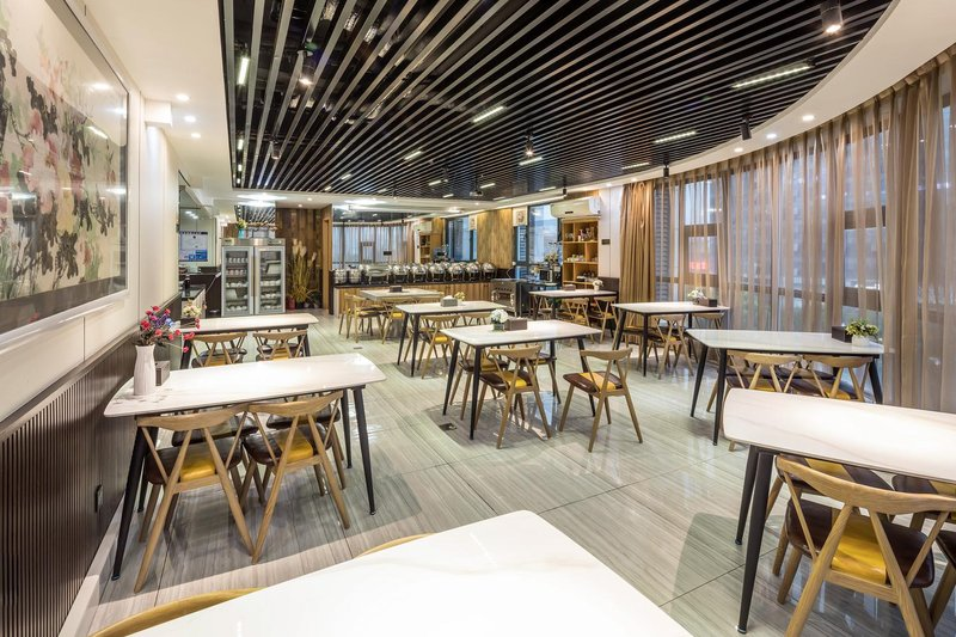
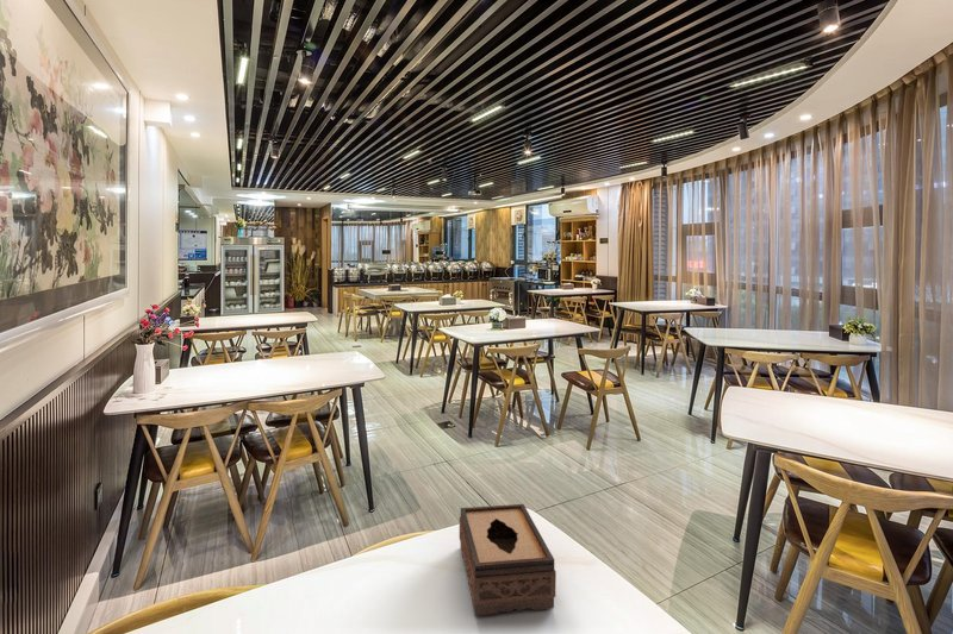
+ tissue box [459,503,558,617]
